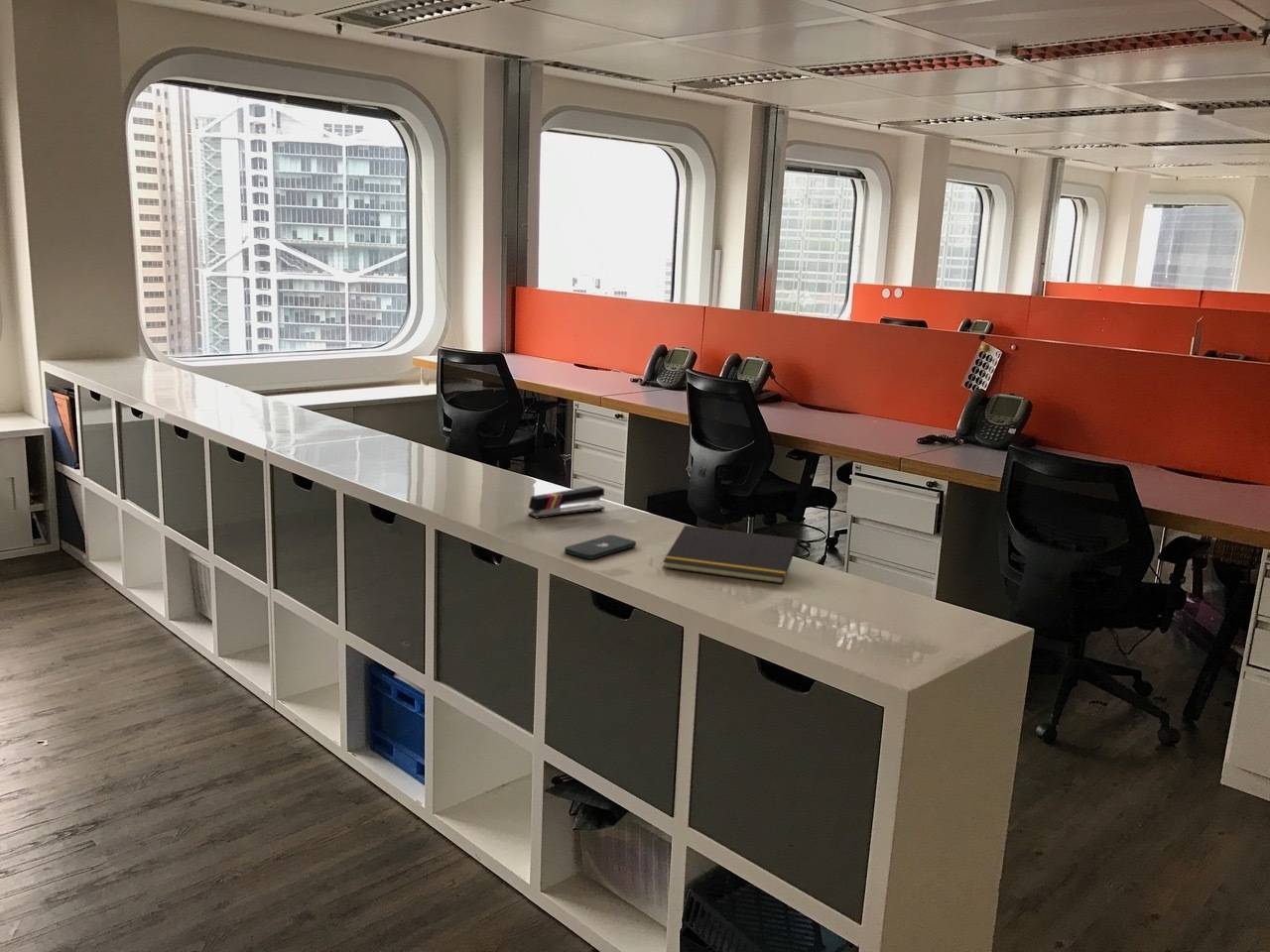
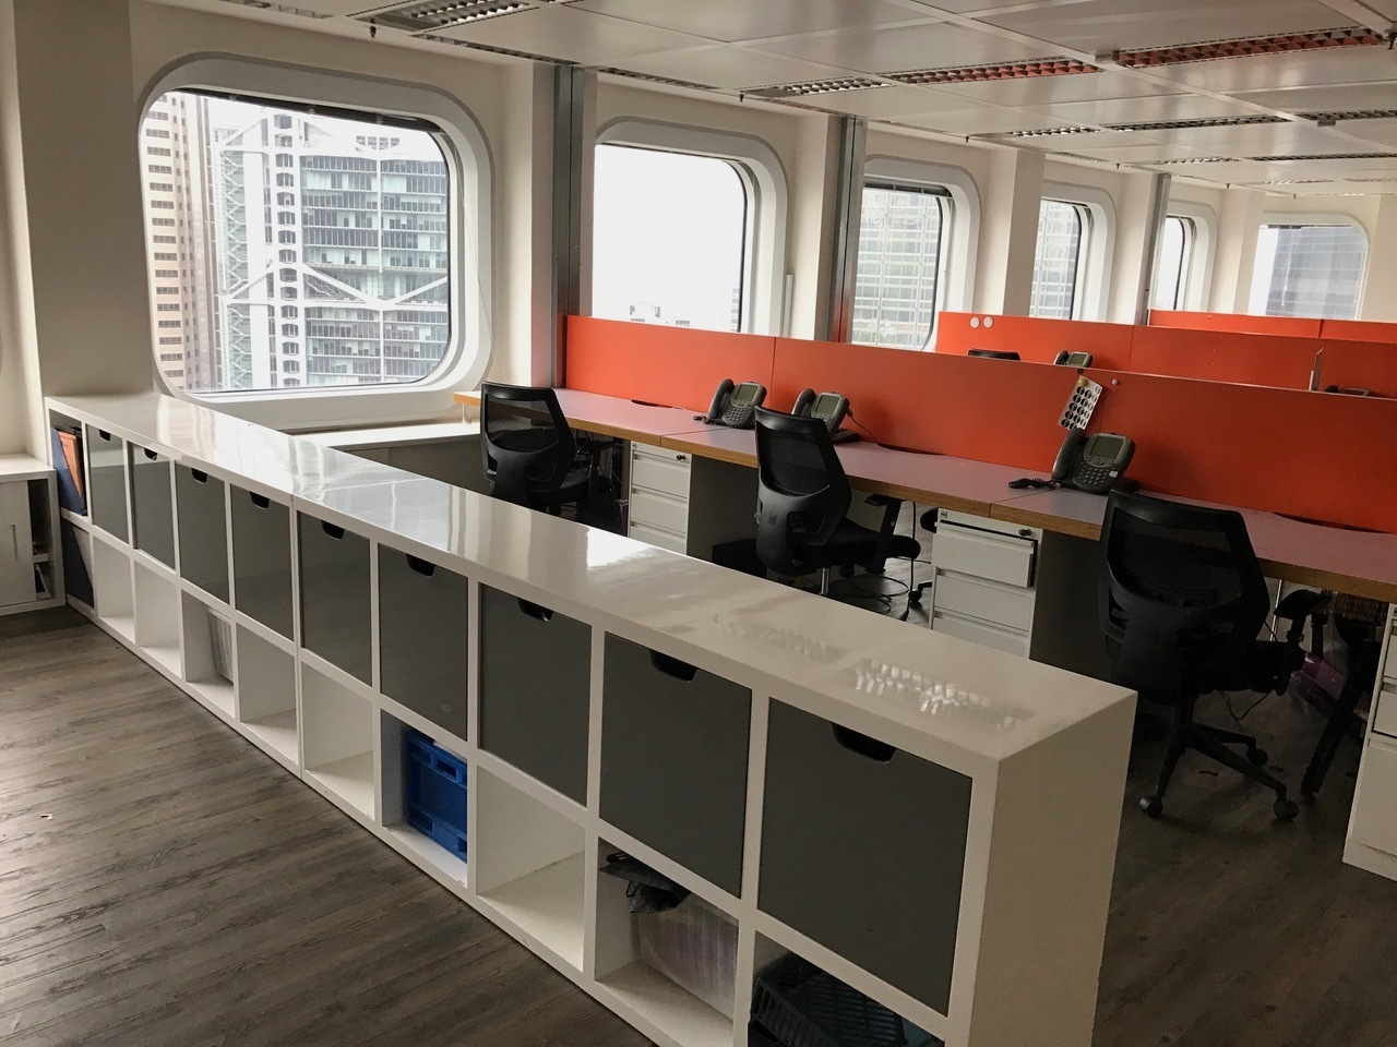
- smartphone [564,534,637,560]
- stapler [528,485,605,519]
- notepad [662,525,799,585]
